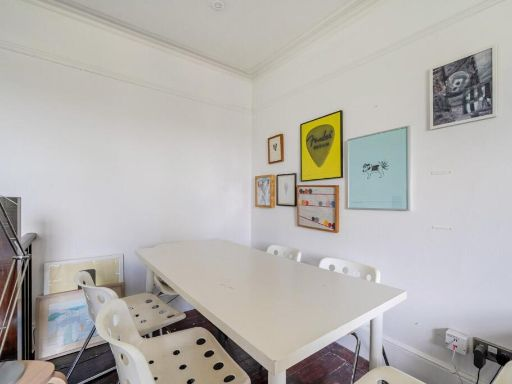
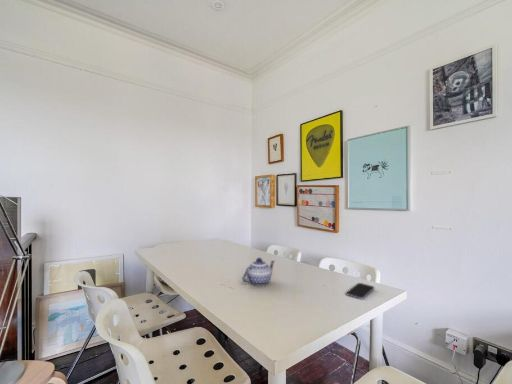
+ teapot [241,257,276,287]
+ smartphone [345,282,375,300]
